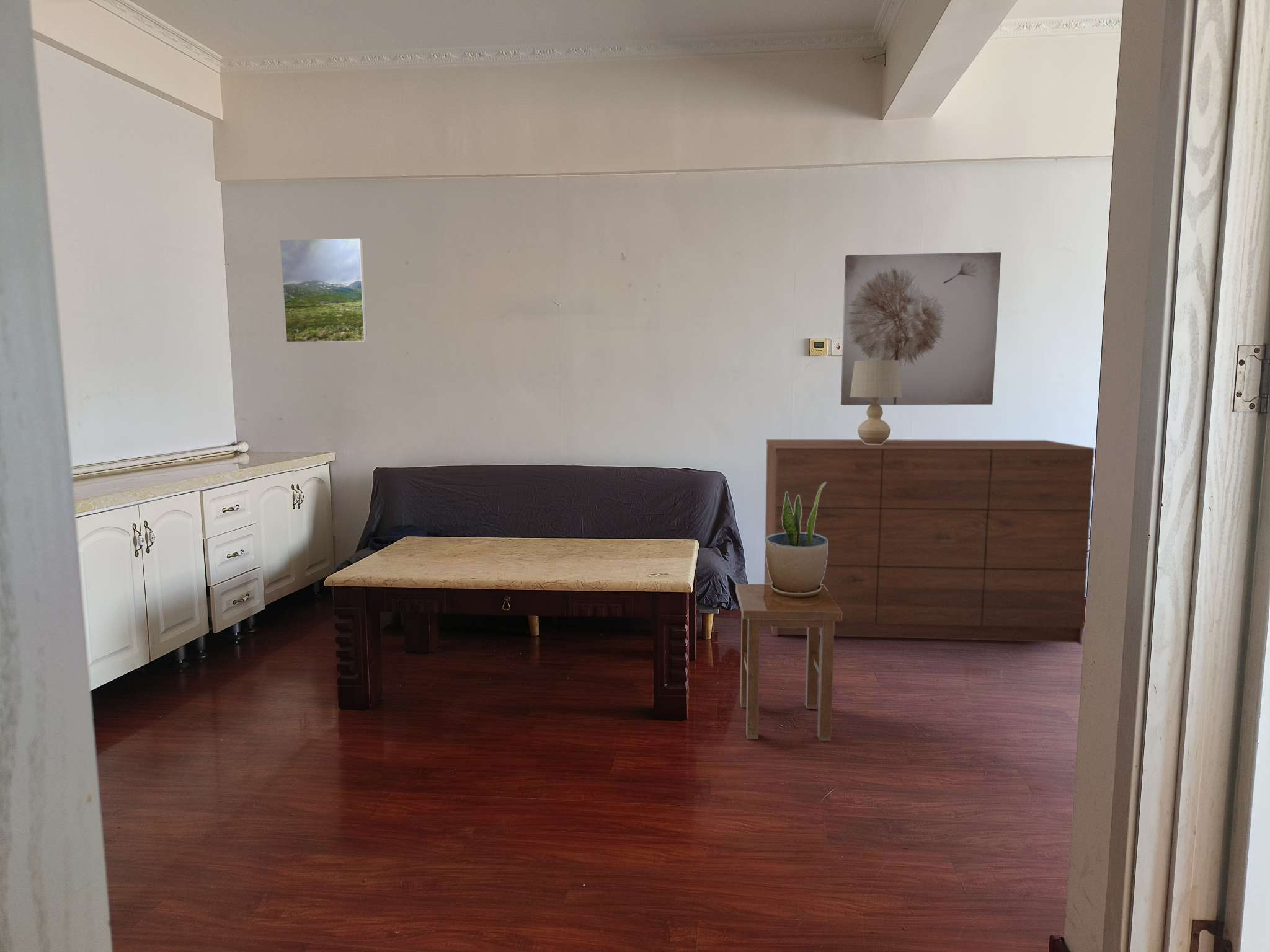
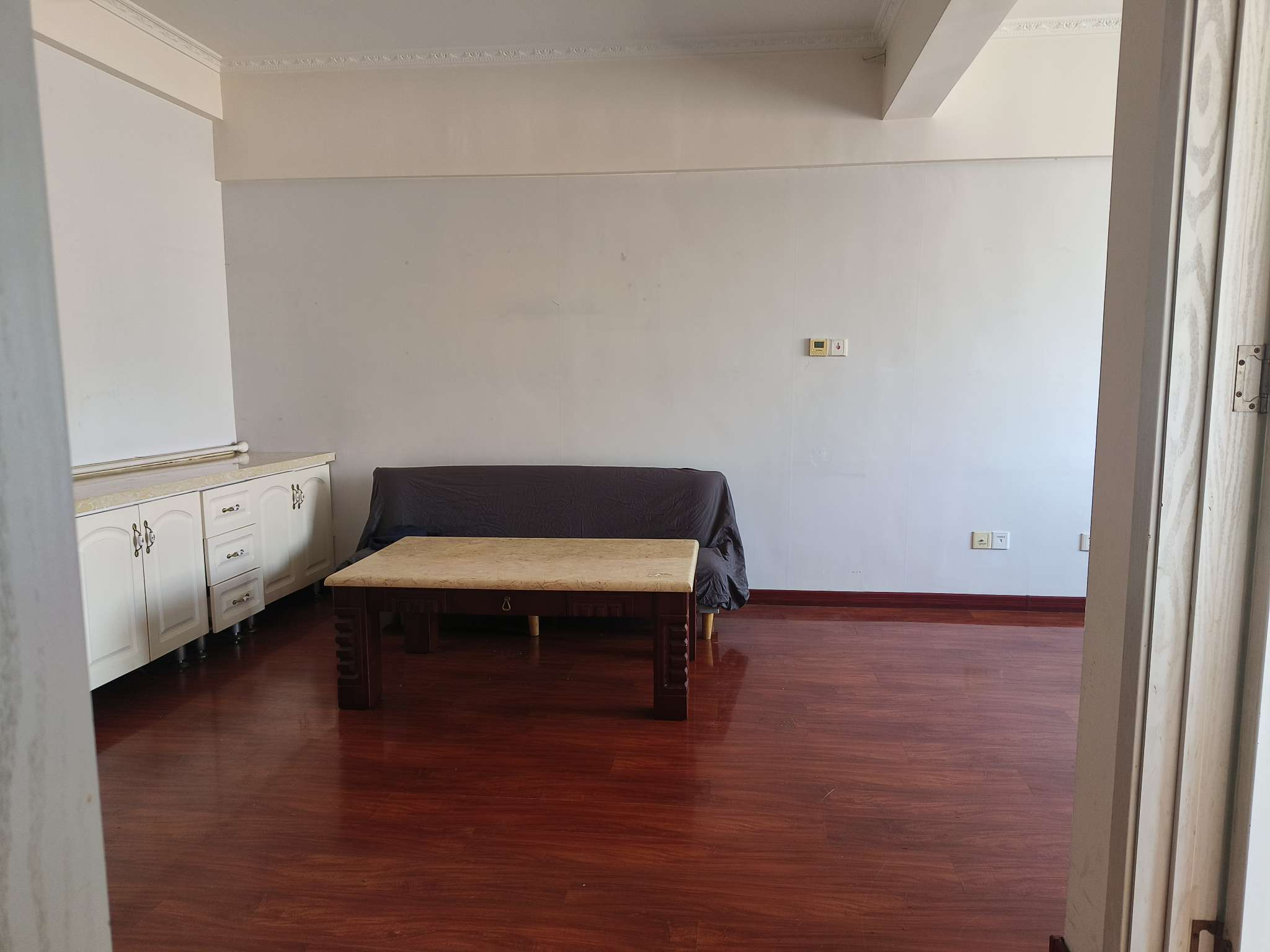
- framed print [279,238,368,343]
- table lamp [850,360,902,444]
- wall art [840,252,1001,405]
- dresser [763,439,1095,645]
- stool [735,583,843,741]
- potted plant [765,482,827,597]
